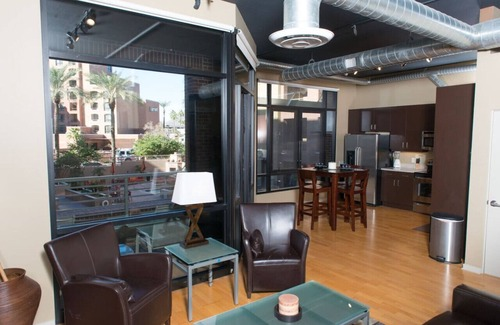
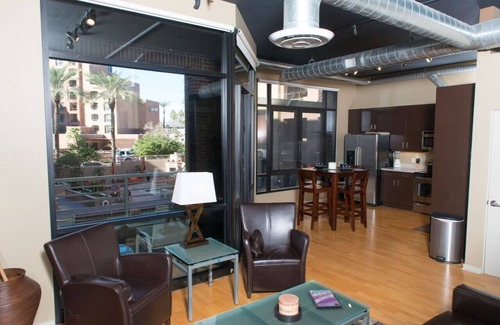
+ video game case [307,289,342,309]
